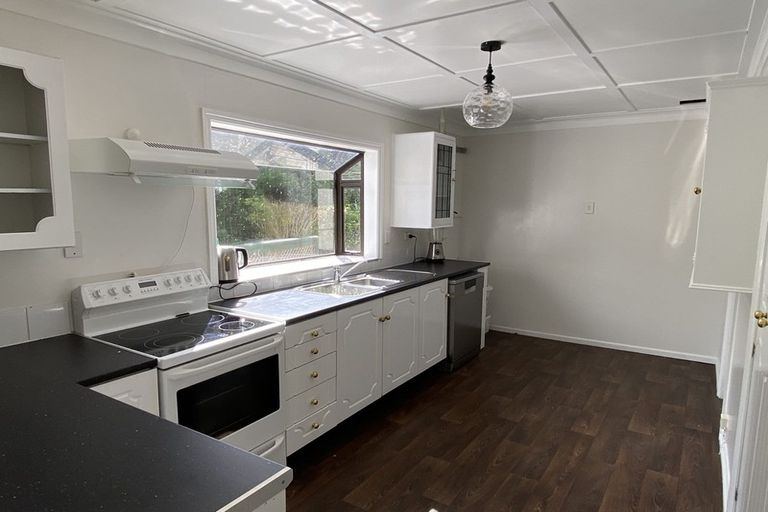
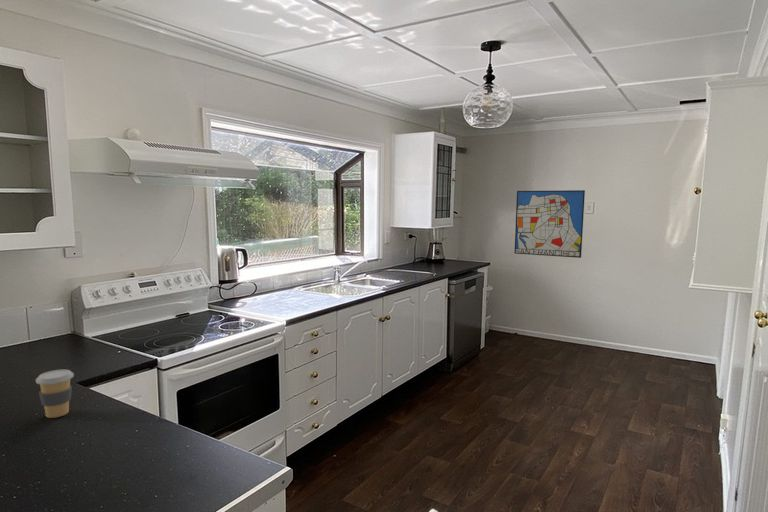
+ wall art [514,189,586,259]
+ coffee cup [35,369,75,419]
